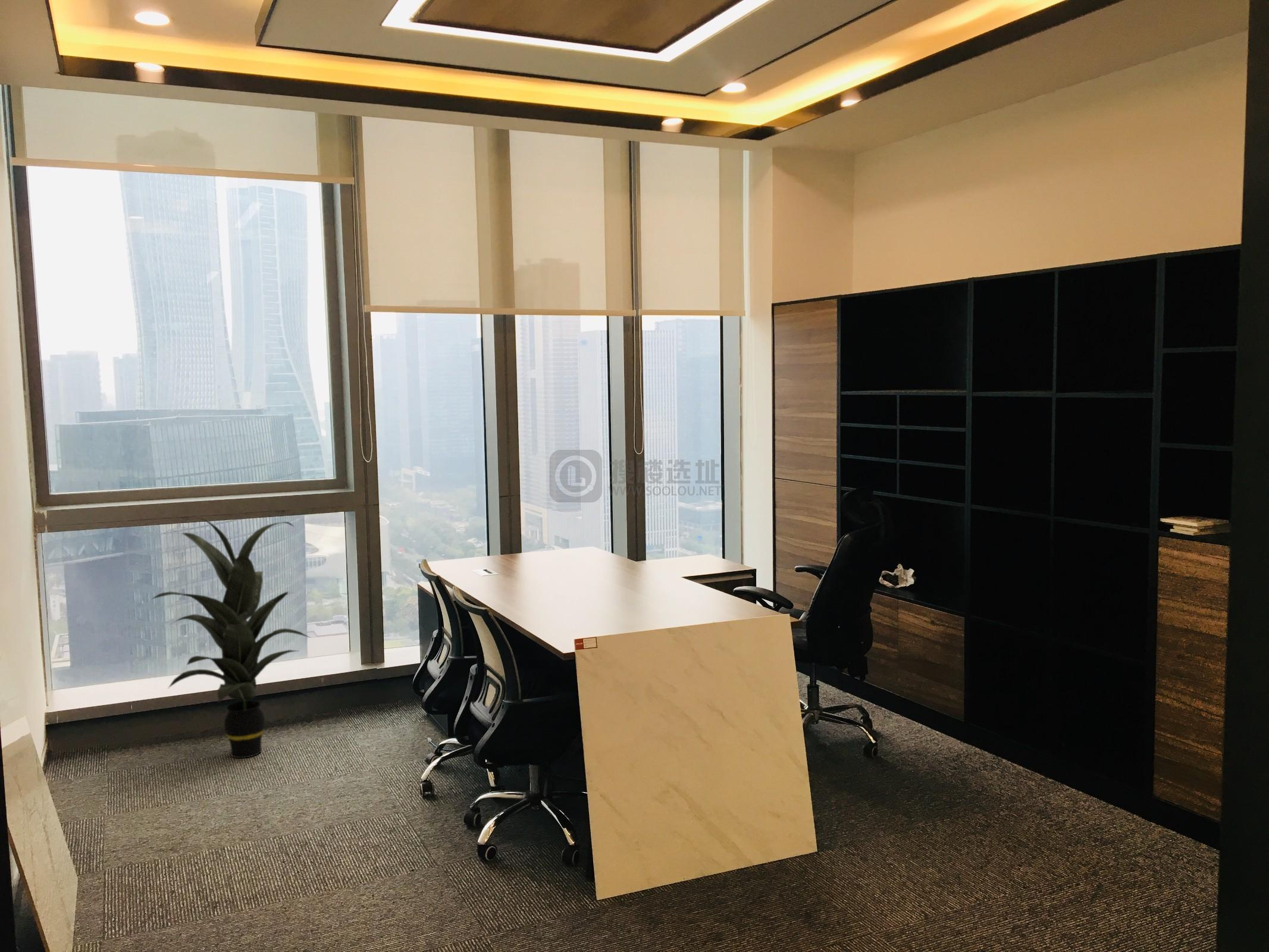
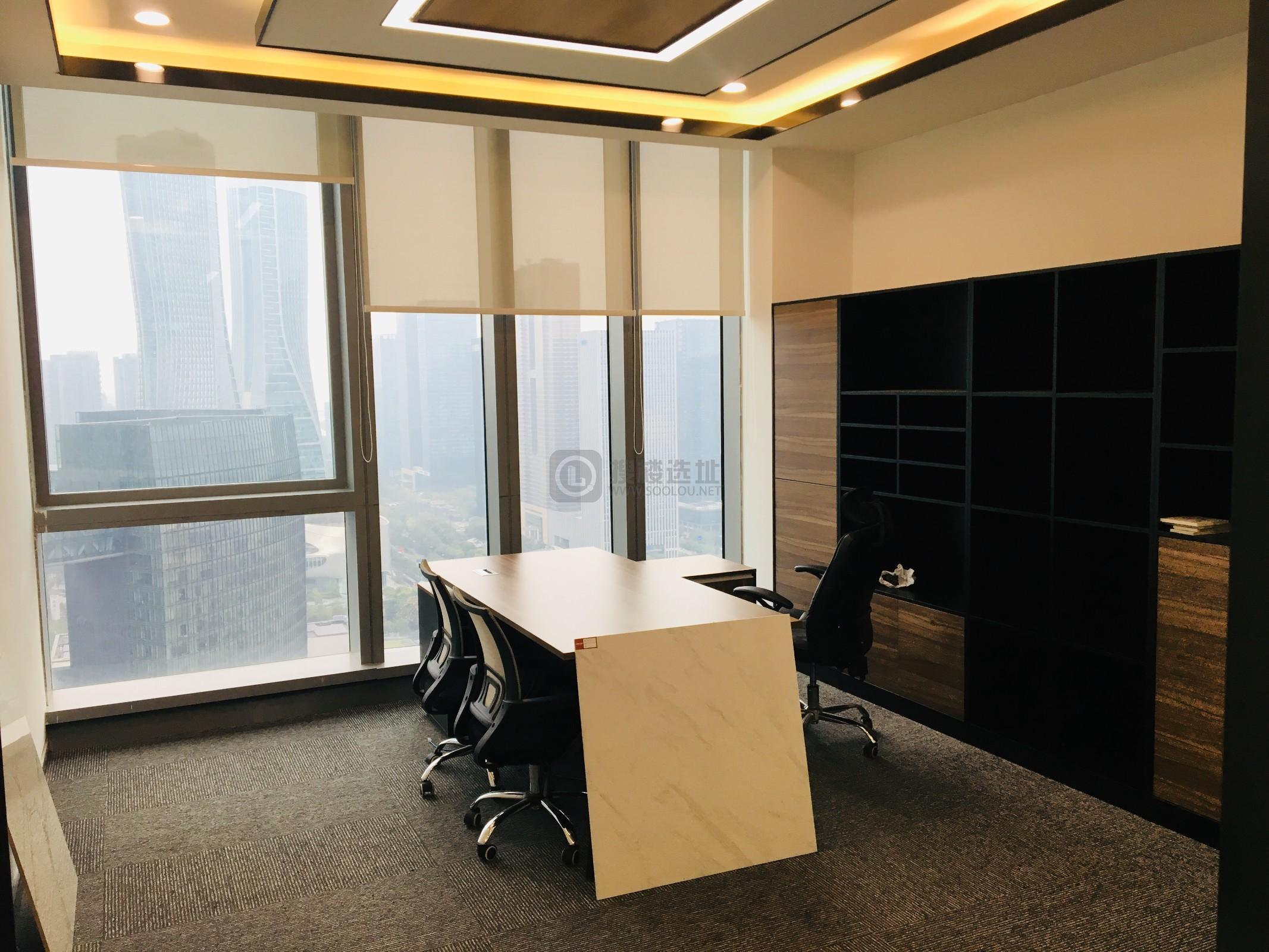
- indoor plant [151,516,311,759]
